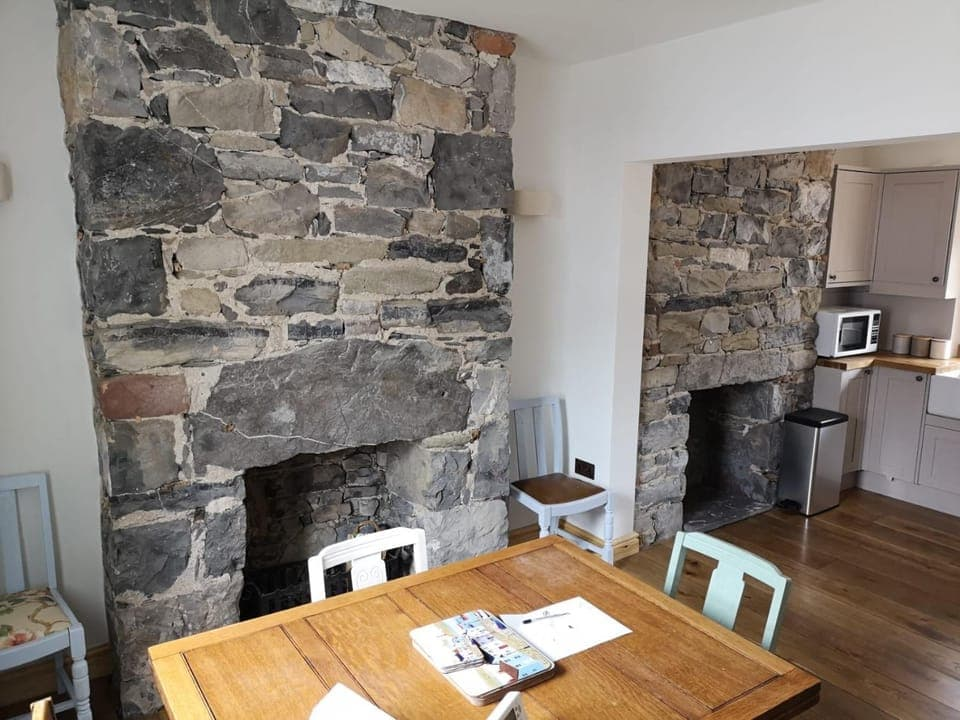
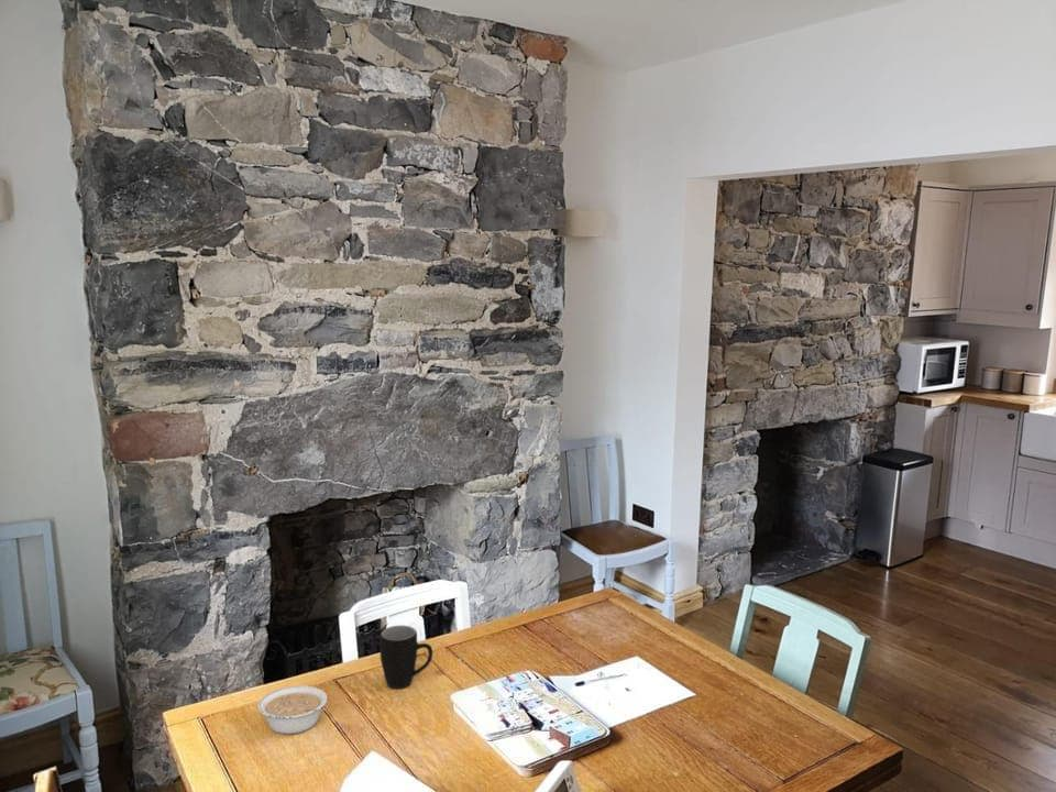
+ mug [378,625,433,690]
+ legume [256,685,329,735]
